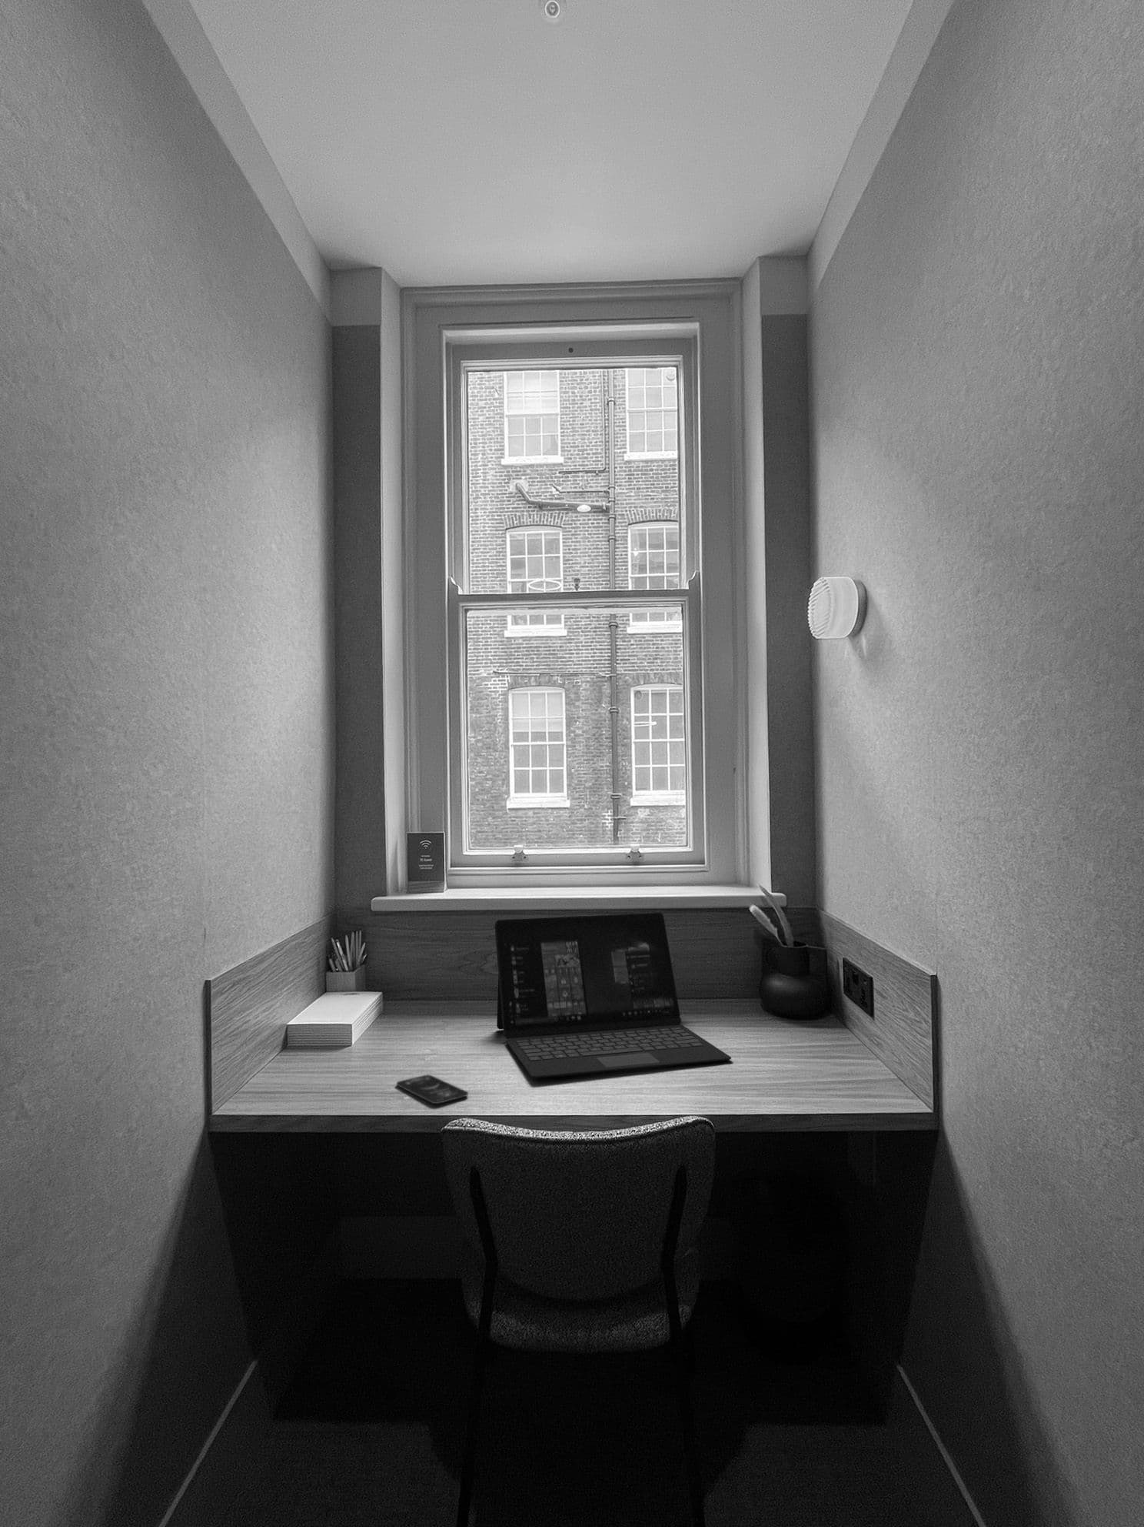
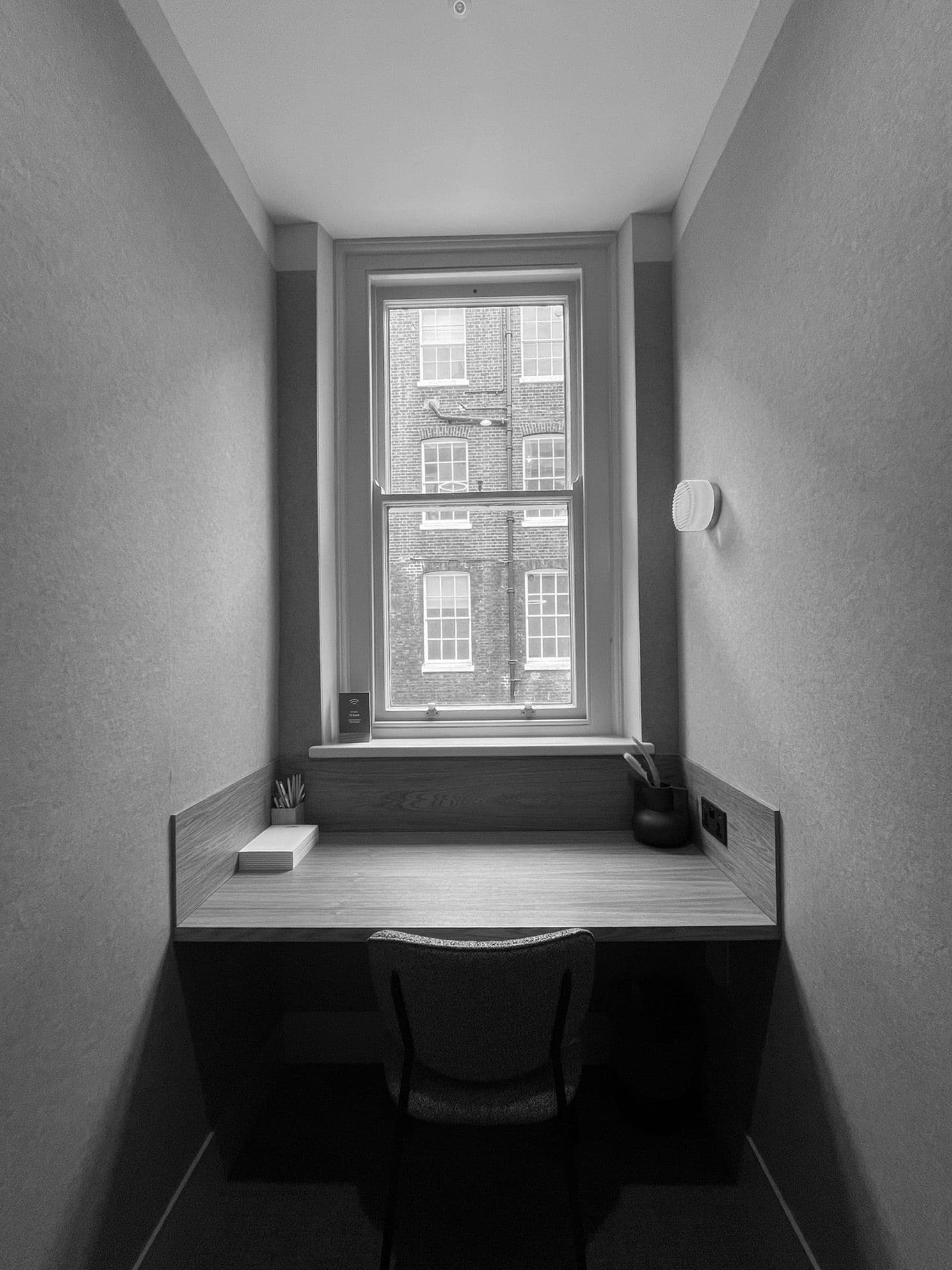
- laptop [494,913,732,1079]
- smartphone [395,1074,469,1105]
